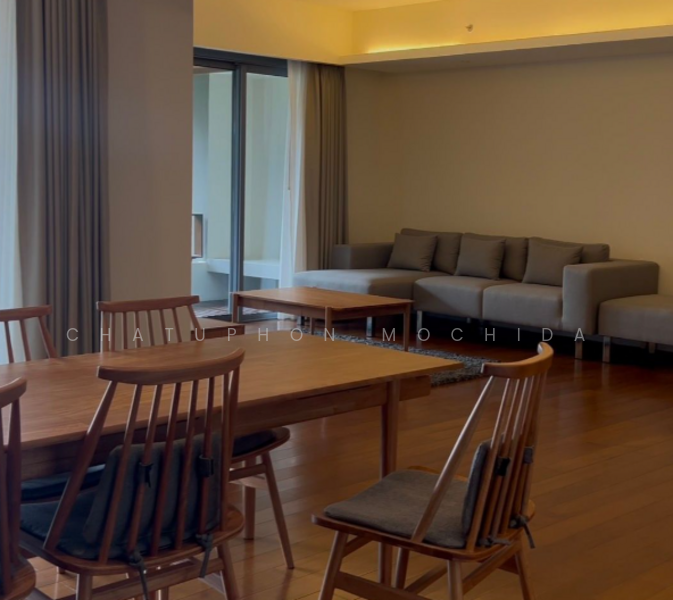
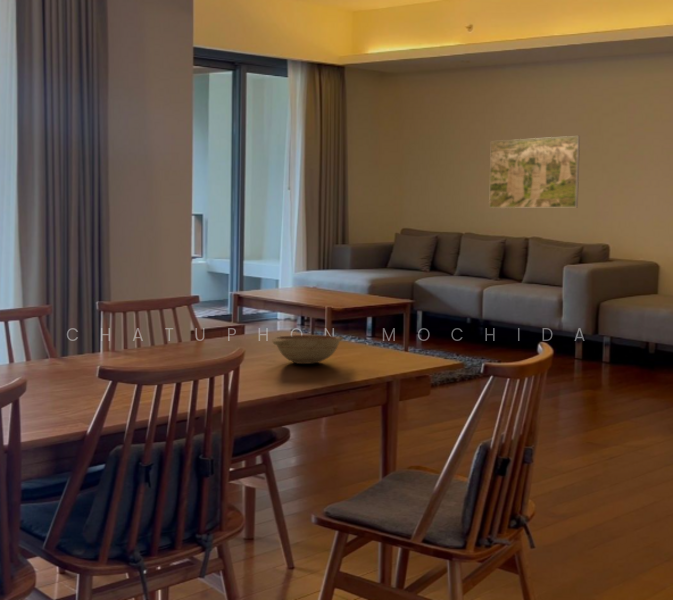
+ decorative bowl [271,334,345,365]
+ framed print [488,135,581,209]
